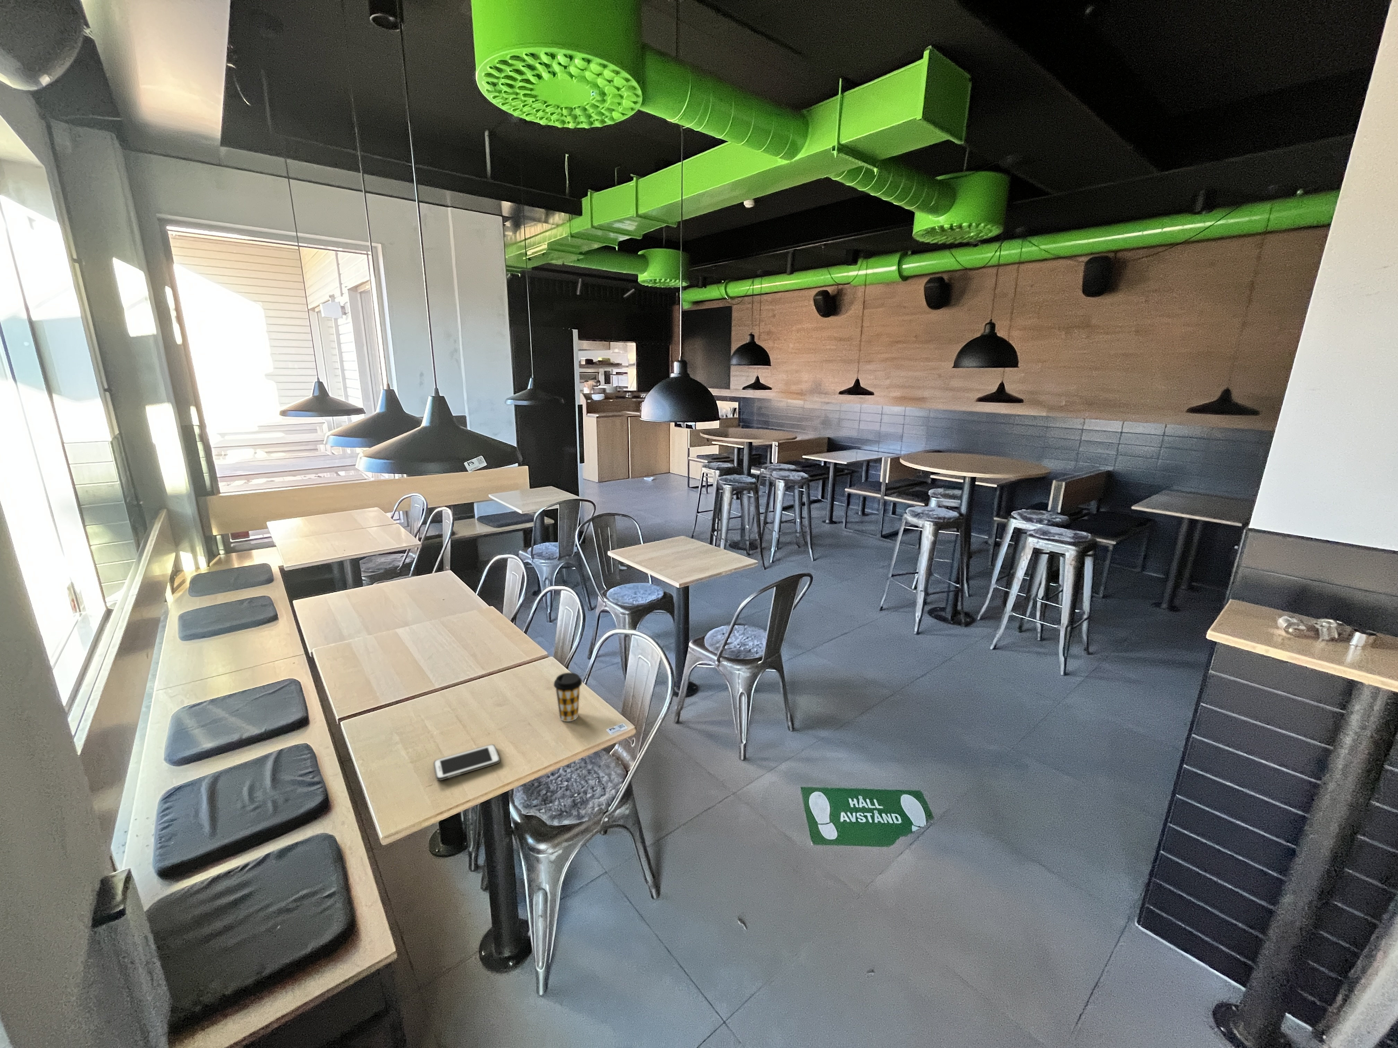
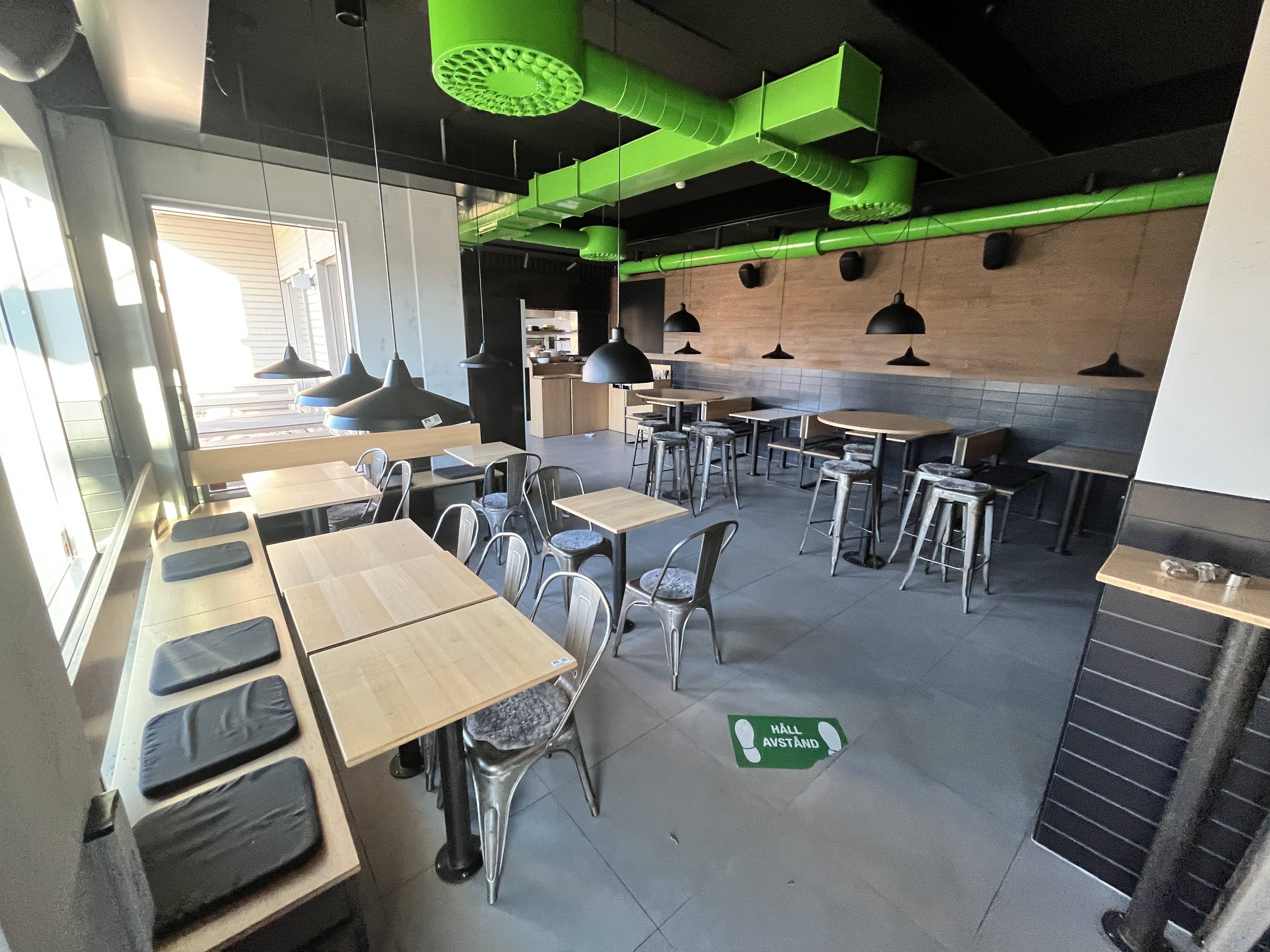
- coffee cup [554,673,582,722]
- cell phone [433,744,501,780]
